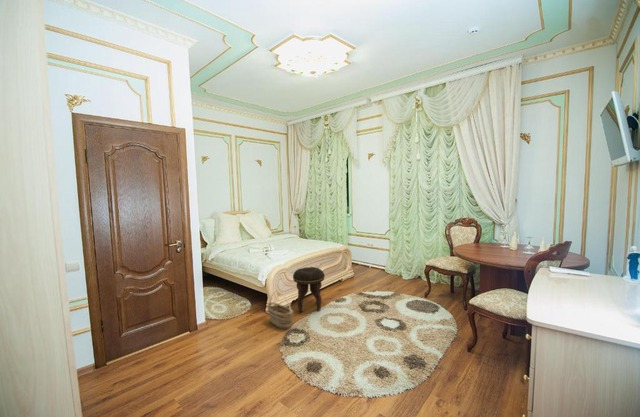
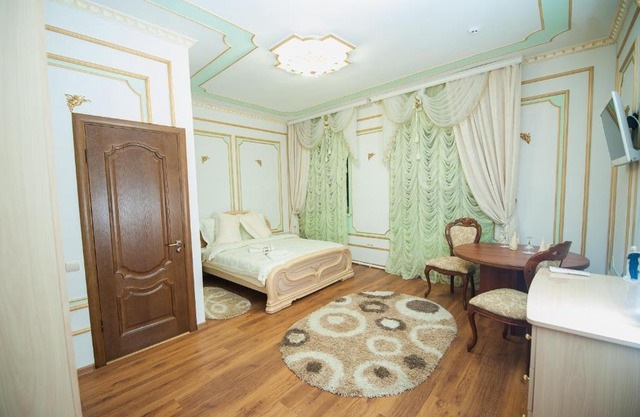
- basket [266,291,294,330]
- footstool [292,266,326,313]
